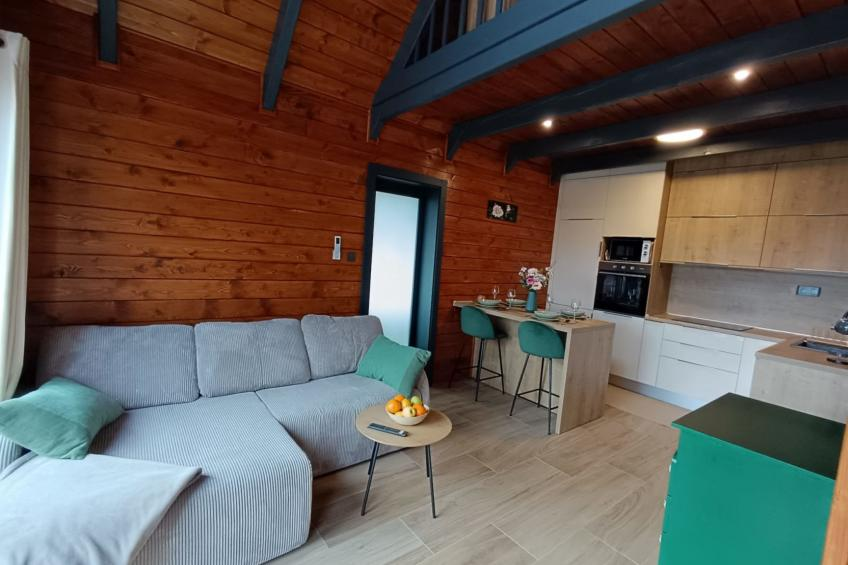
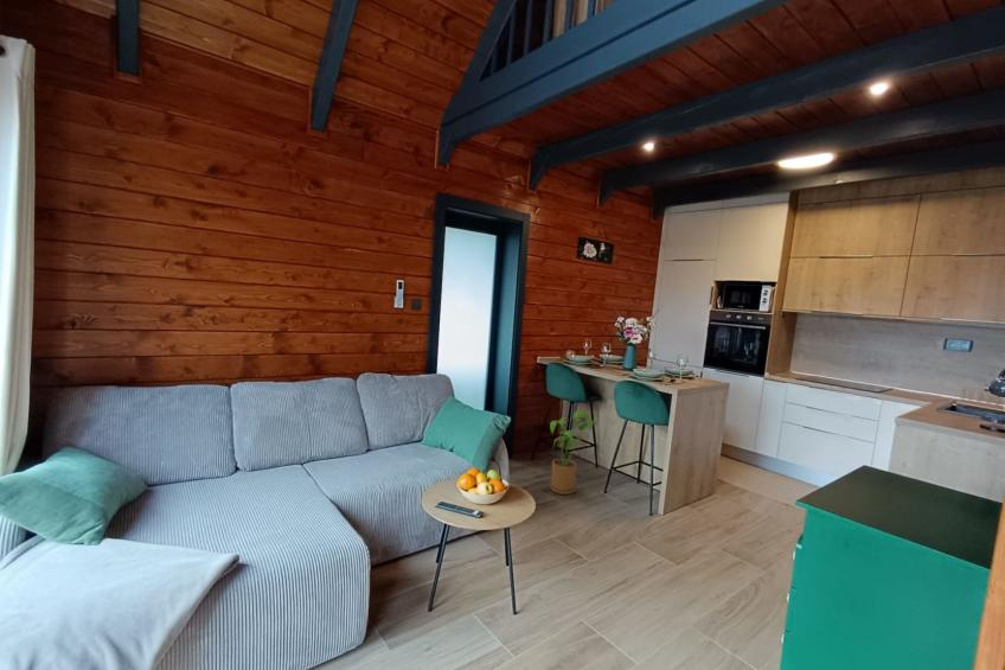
+ house plant [549,410,600,496]
